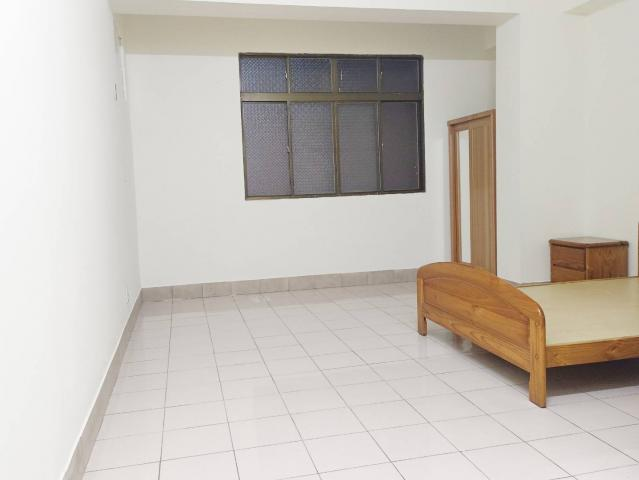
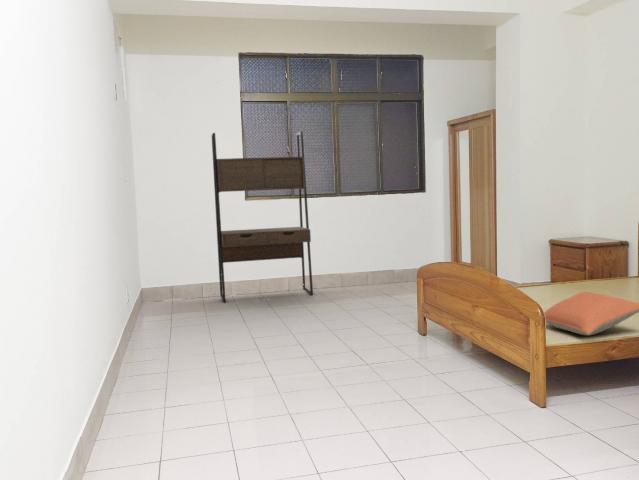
+ desk [211,130,314,303]
+ pillow [543,291,639,336]
